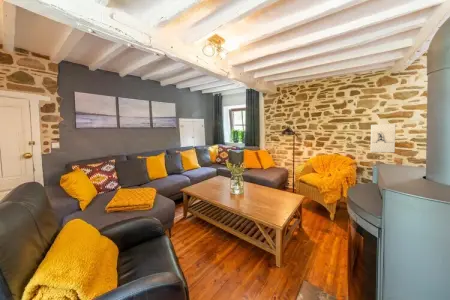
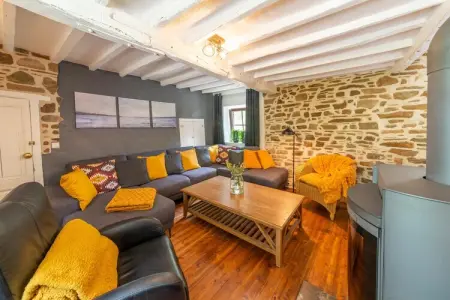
- wall sculpture [369,123,397,154]
